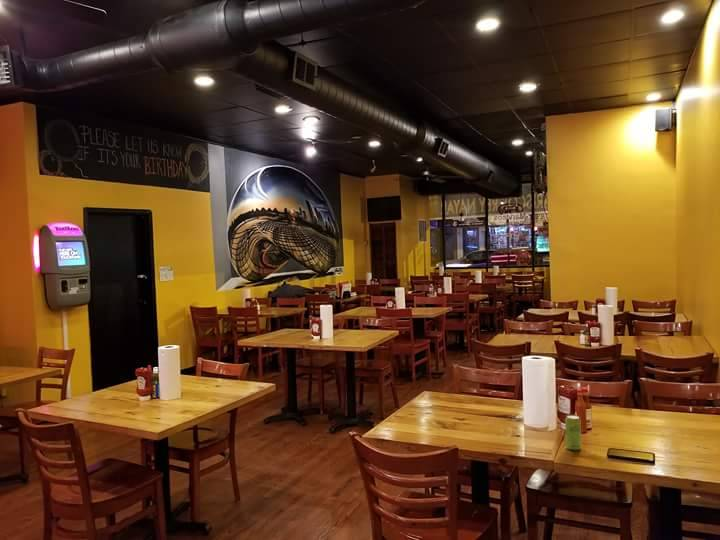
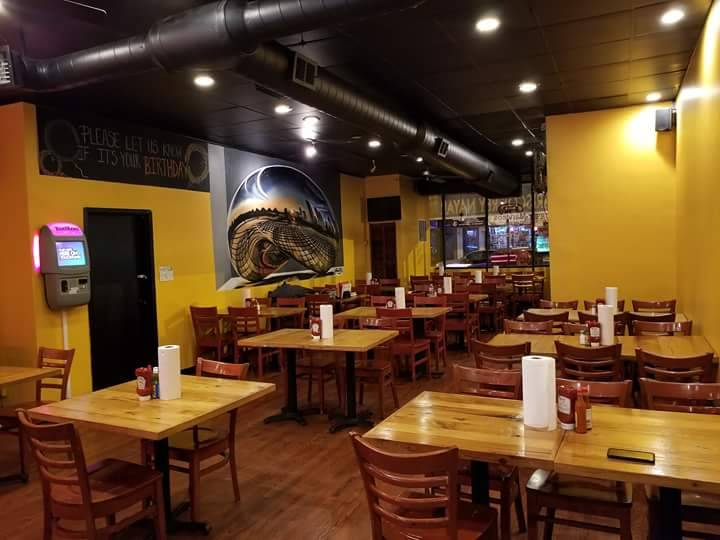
- beverage can [564,414,582,451]
